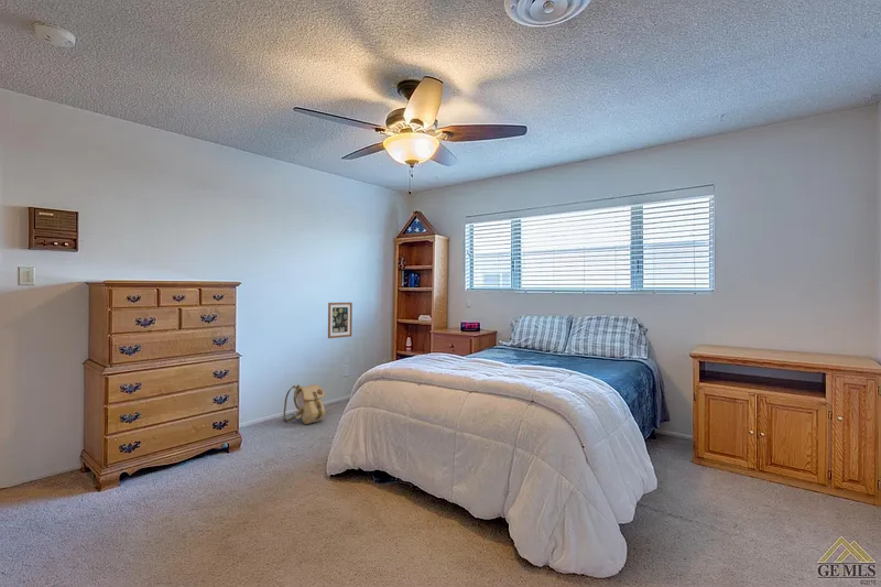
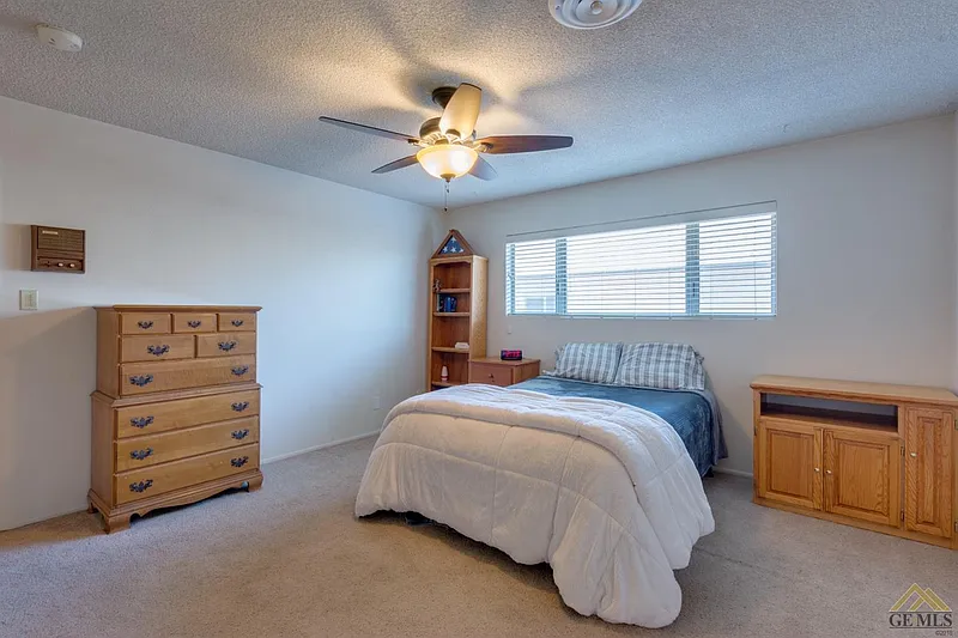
- backpack [283,383,327,425]
- wall art [327,302,354,339]
